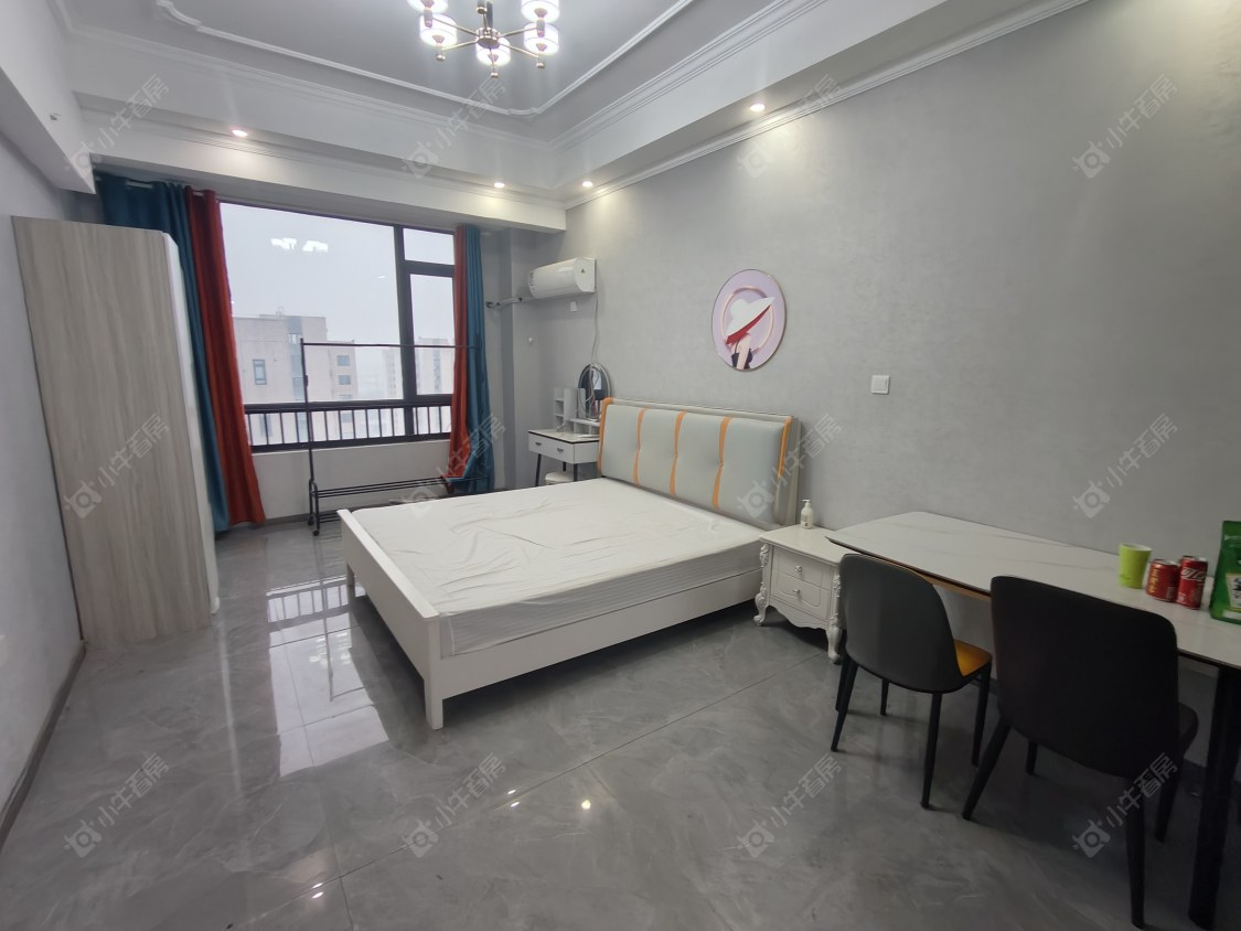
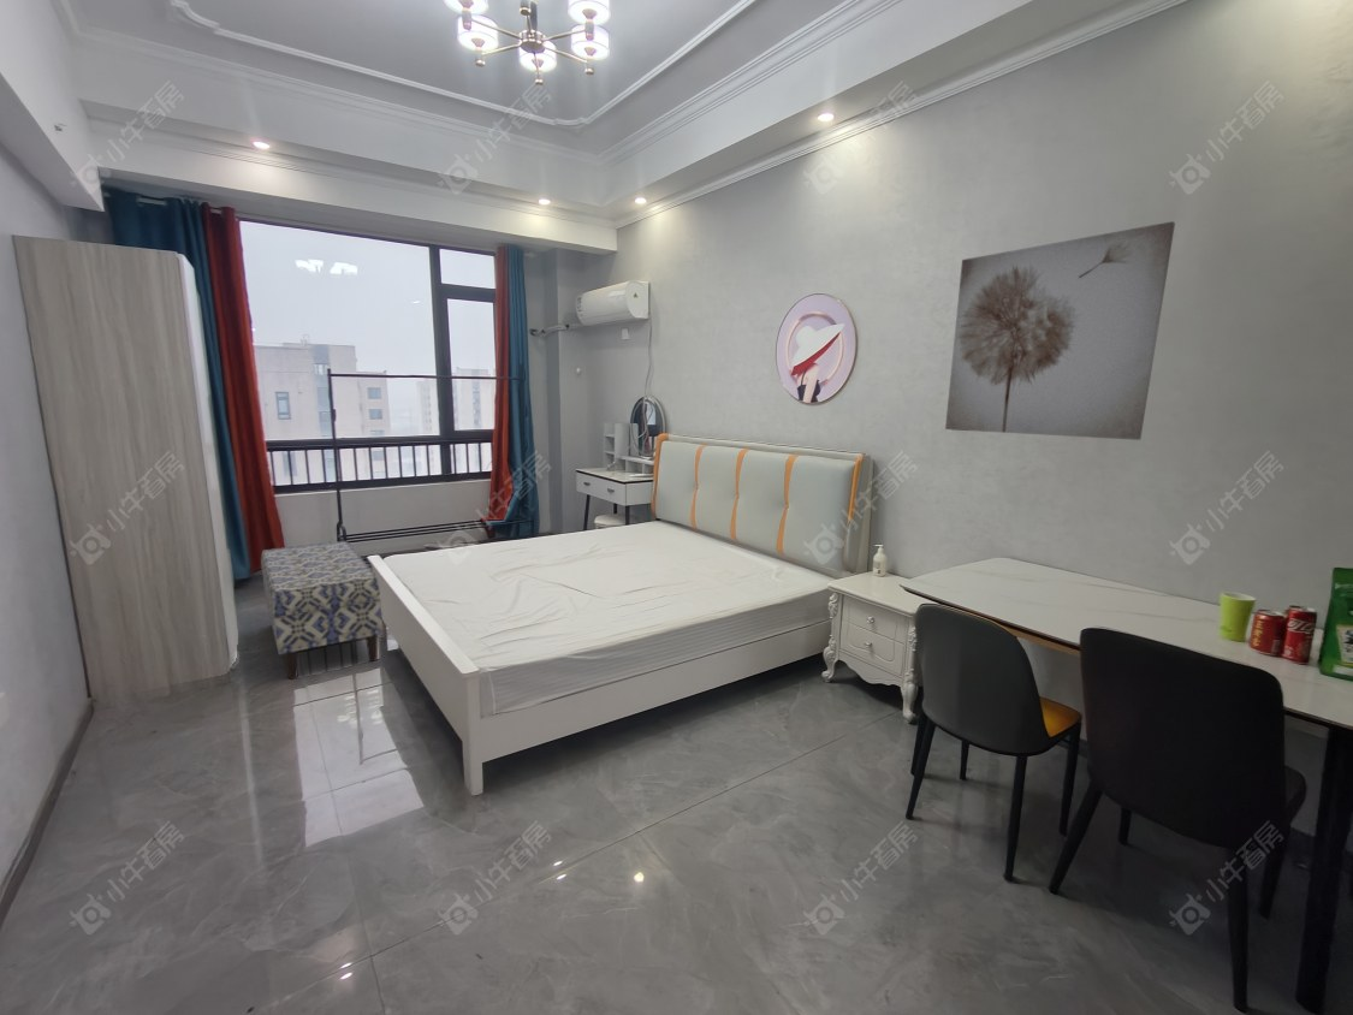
+ wall art [944,220,1176,441]
+ bench [260,540,384,681]
